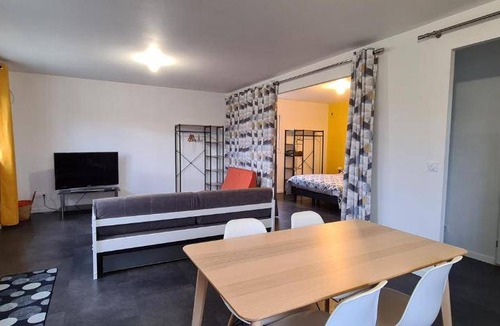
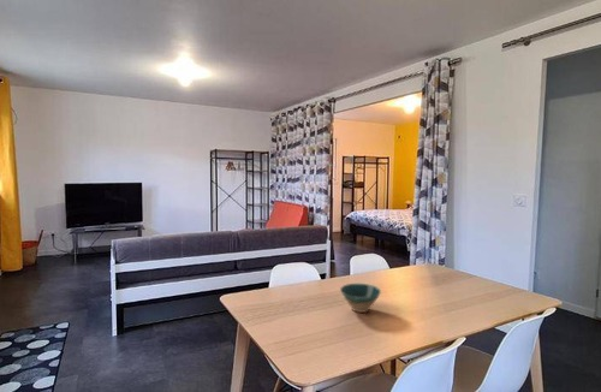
+ bowl [339,283,382,314]
